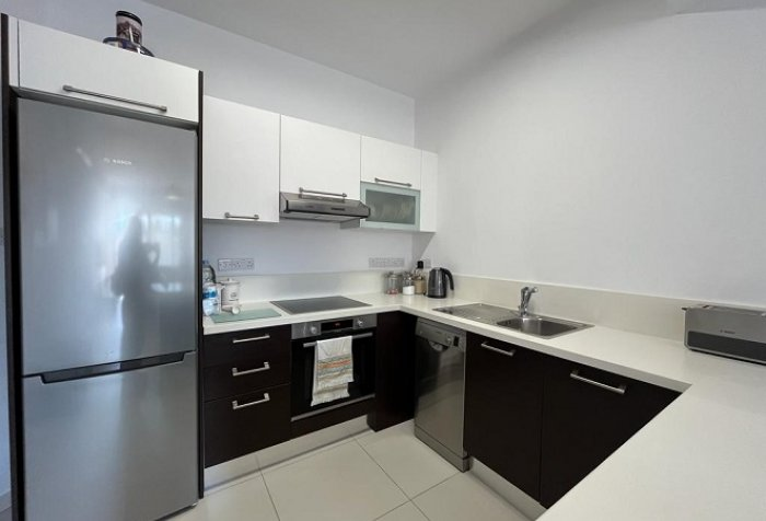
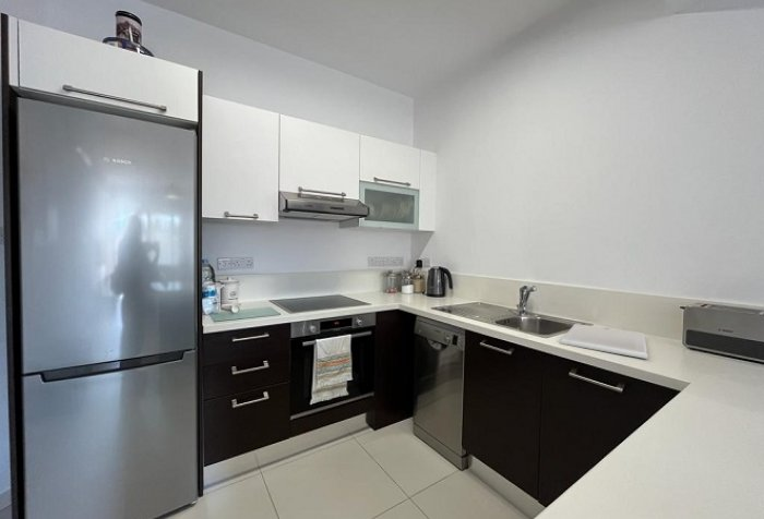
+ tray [559,323,649,360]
